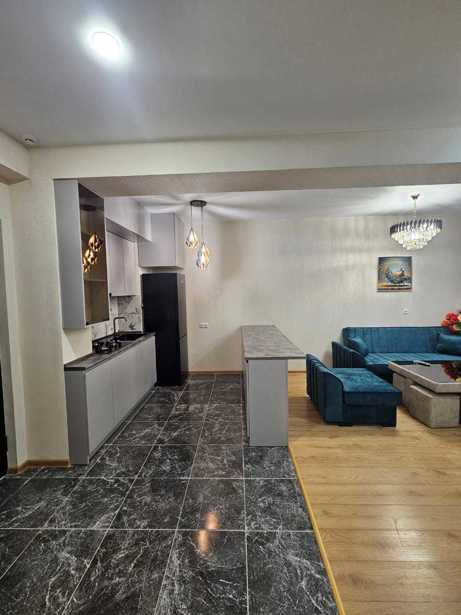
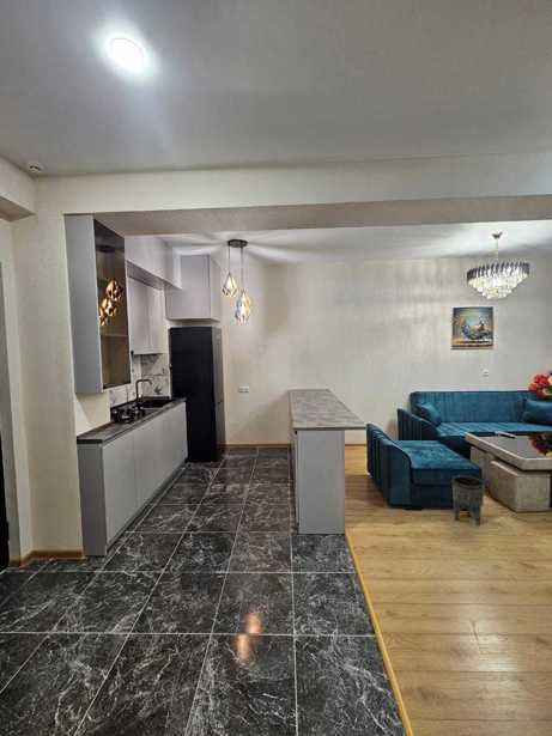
+ planter [451,475,486,527]
